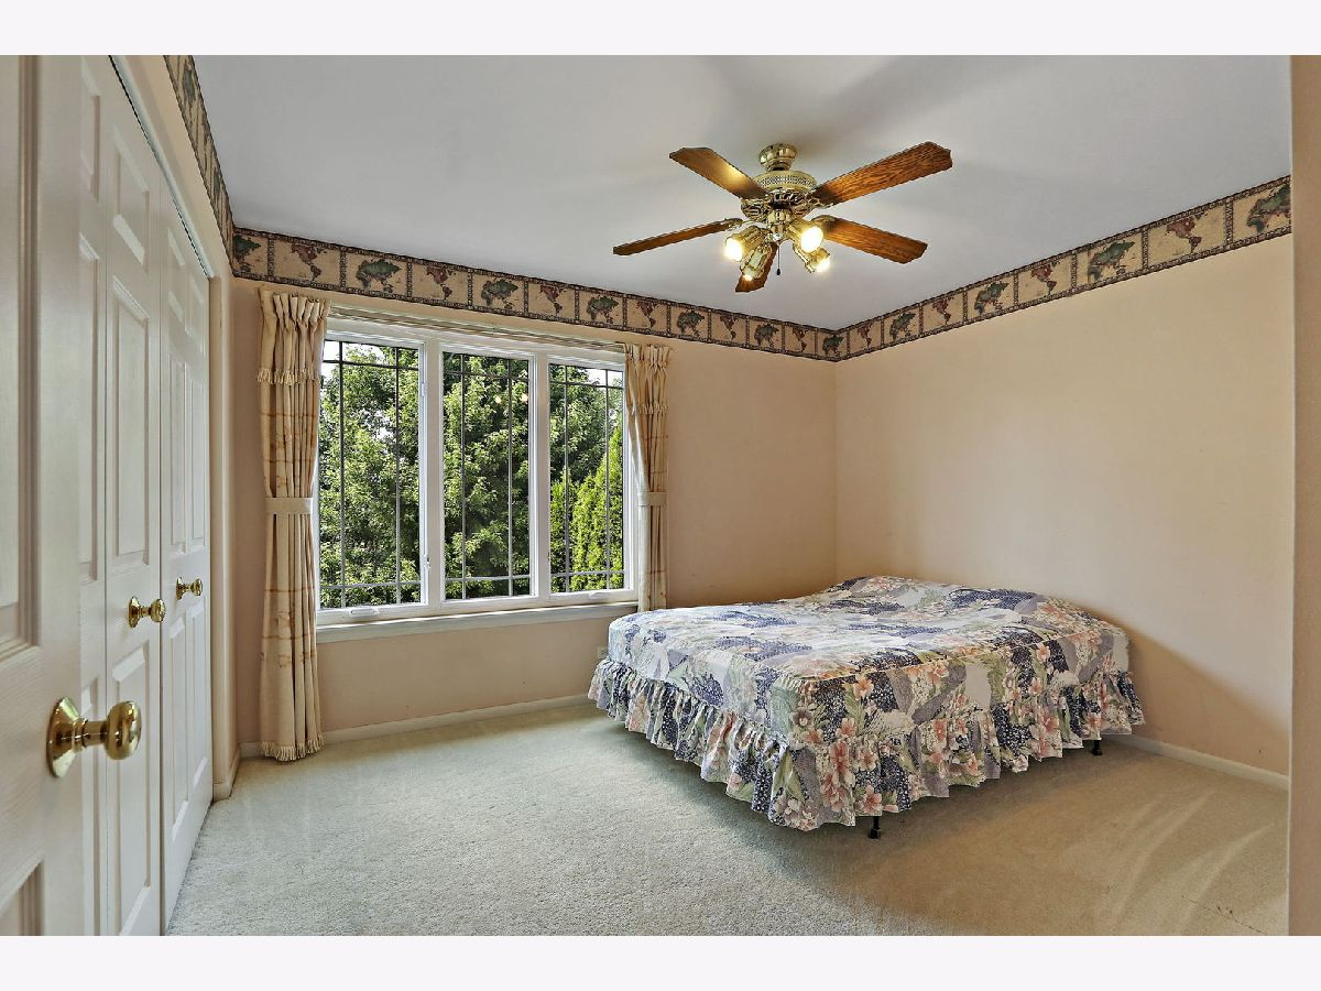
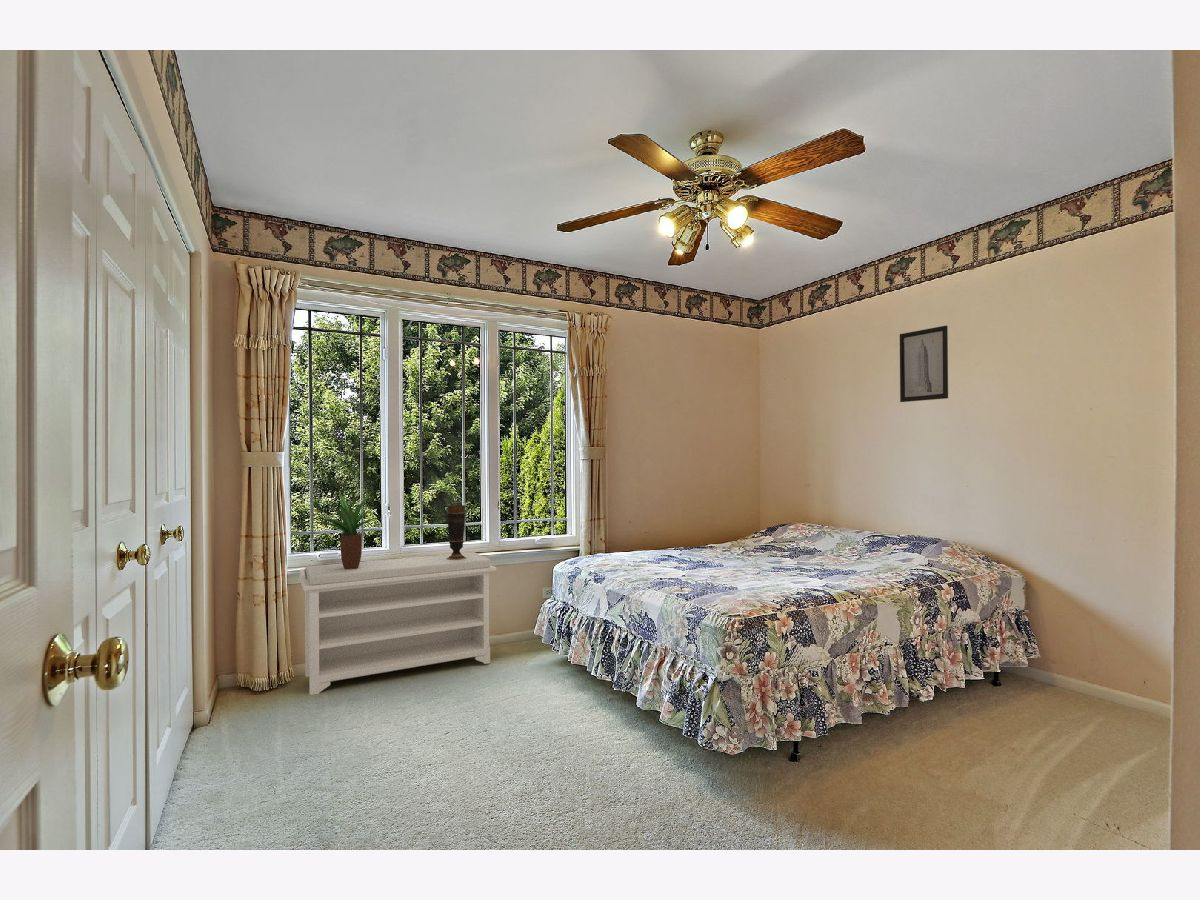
+ wall art [899,324,949,403]
+ vase [446,504,466,560]
+ bench [298,551,497,696]
+ potted plant [313,490,378,569]
